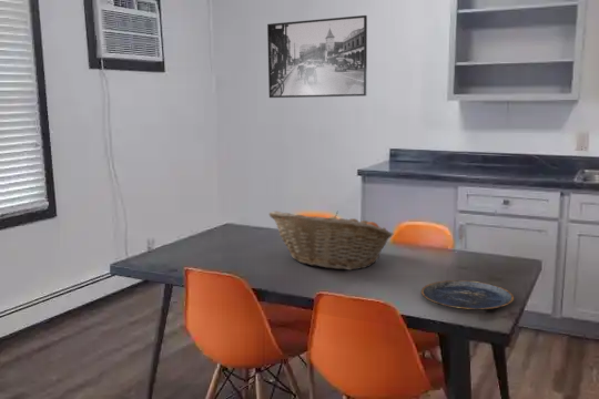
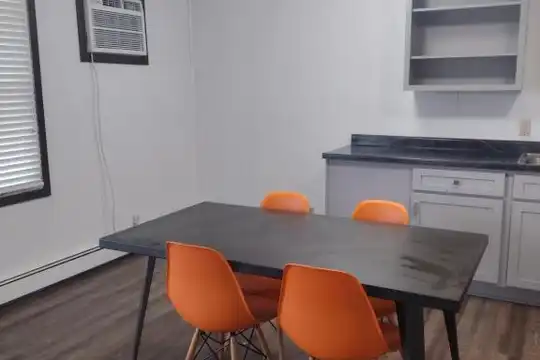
- fruit basket [268,211,395,272]
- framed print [266,14,368,99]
- plate [420,279,515,311]
